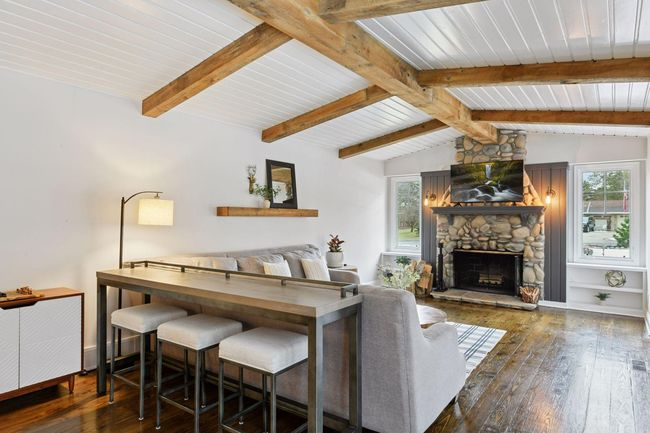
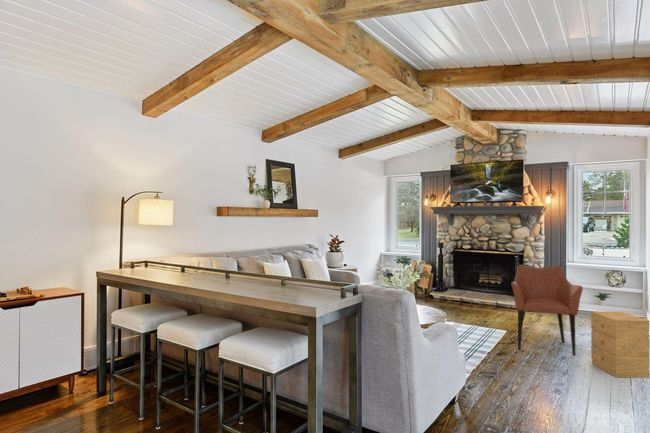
+ nightstand [590,310,650,379]
+ armchair [510,263,584,356]
